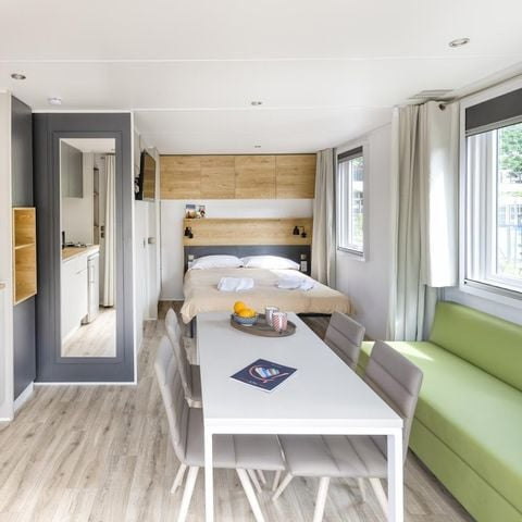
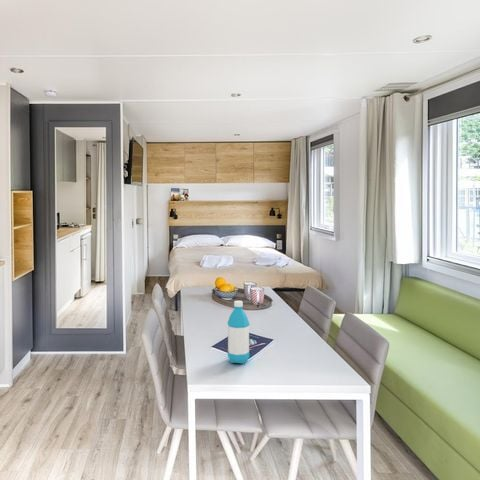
+ water bottle [227,300,250,364]
